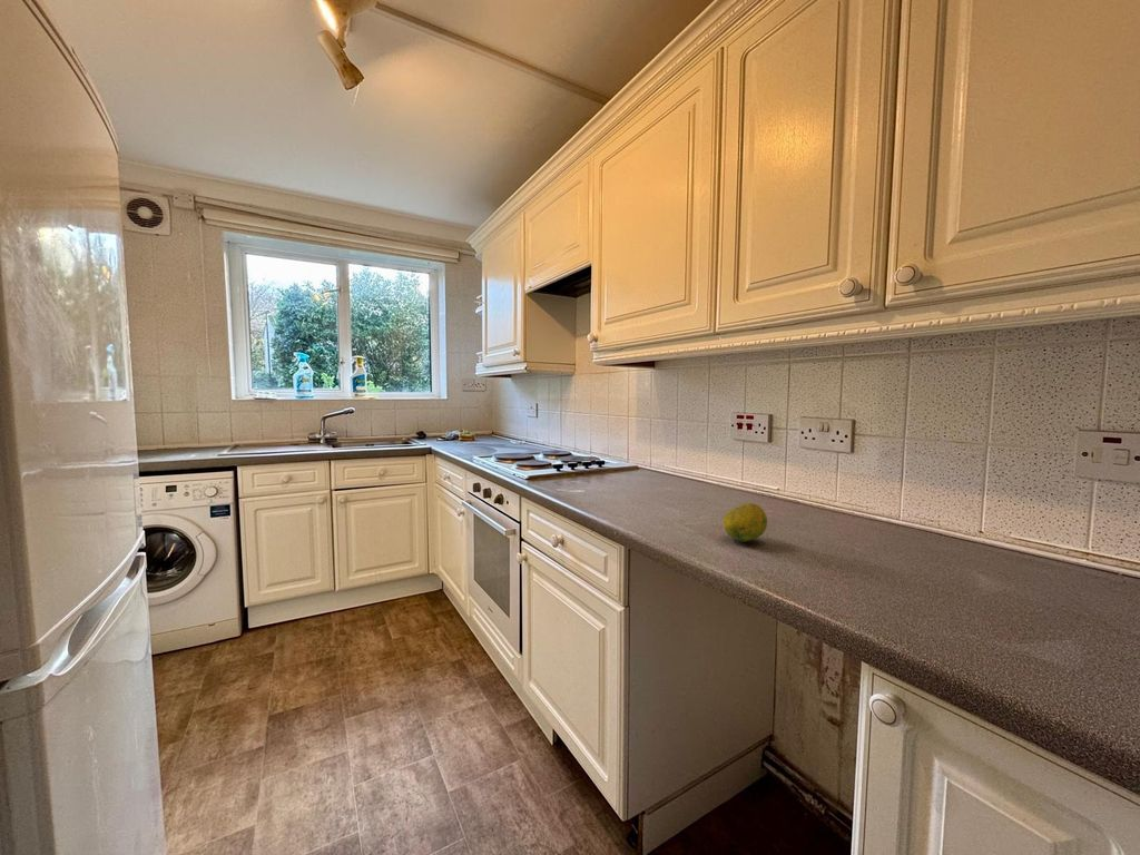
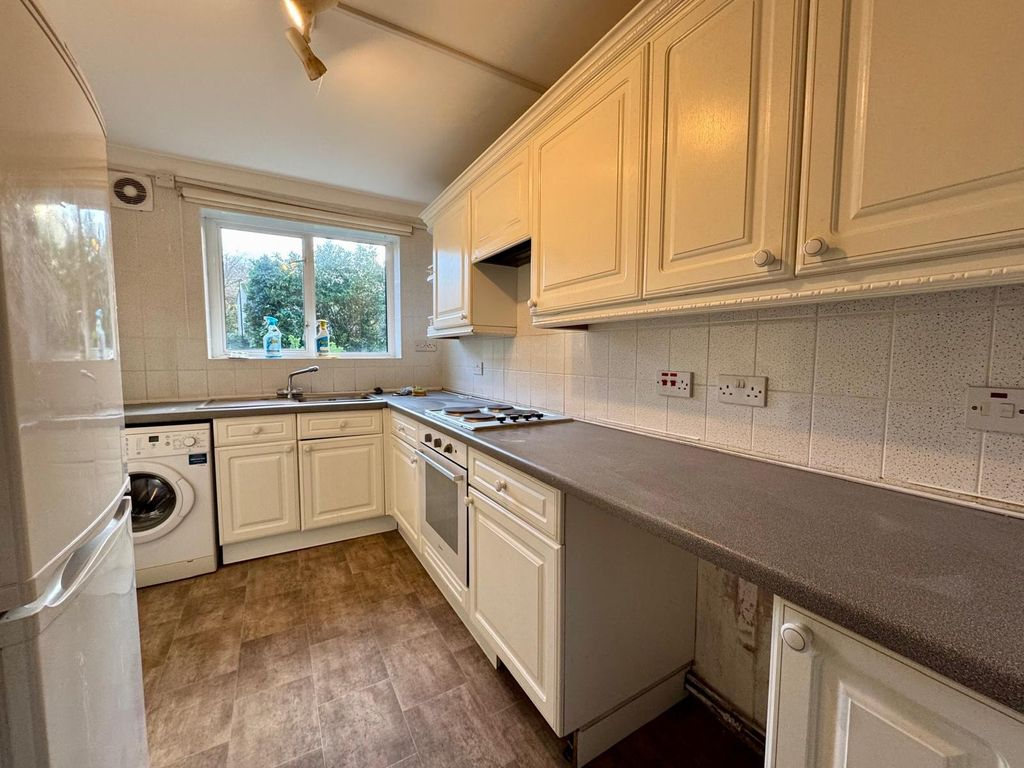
- fruit [721,502,768,543]
